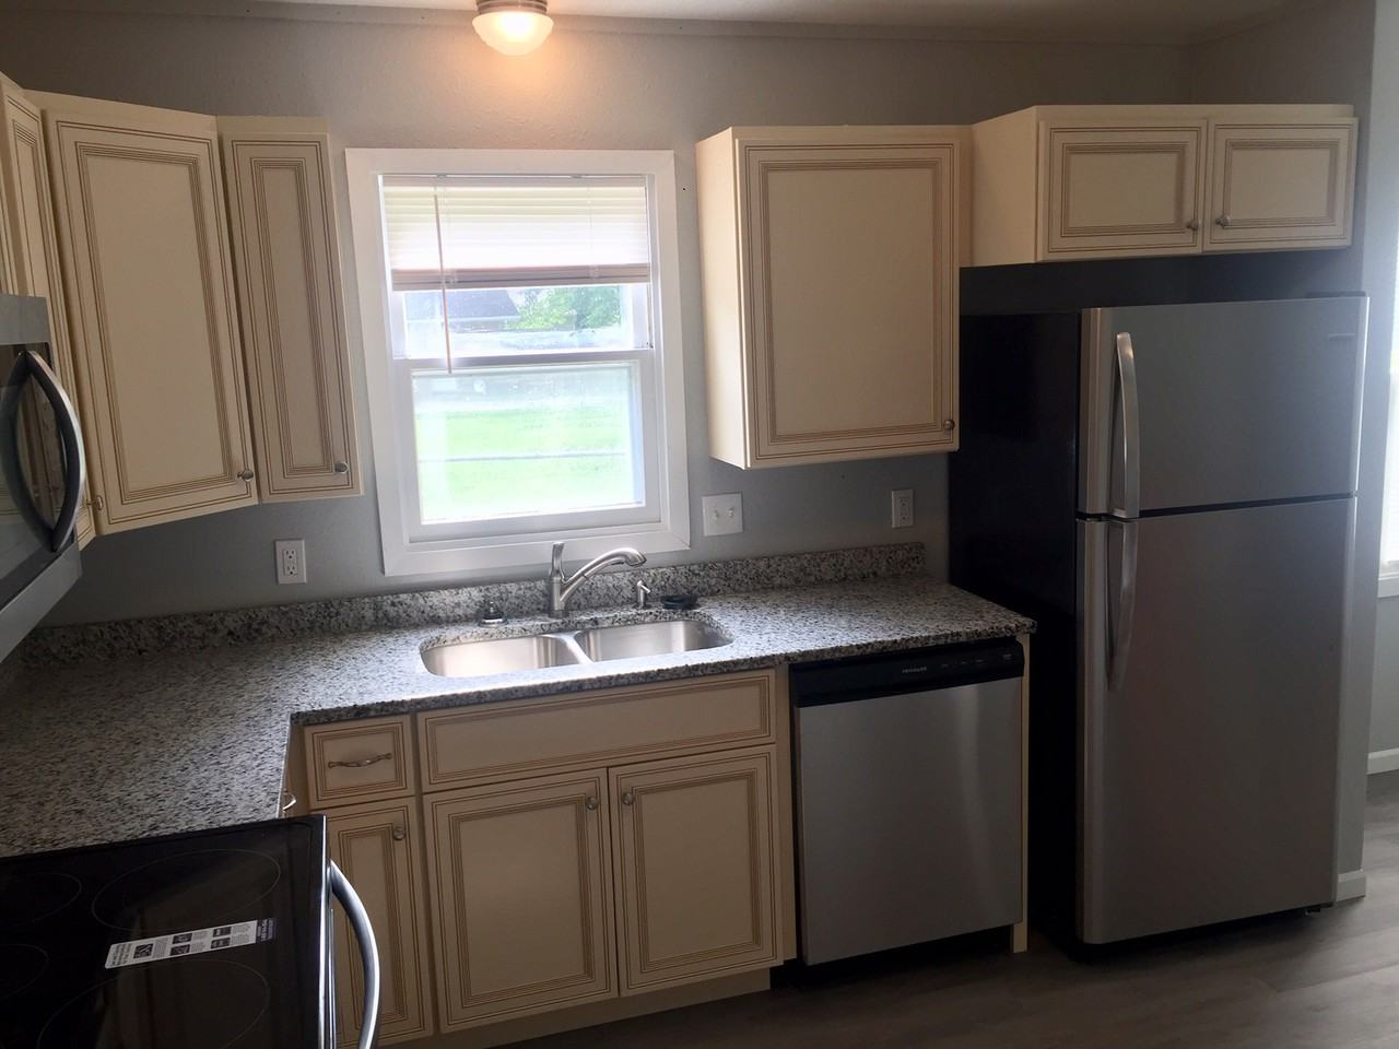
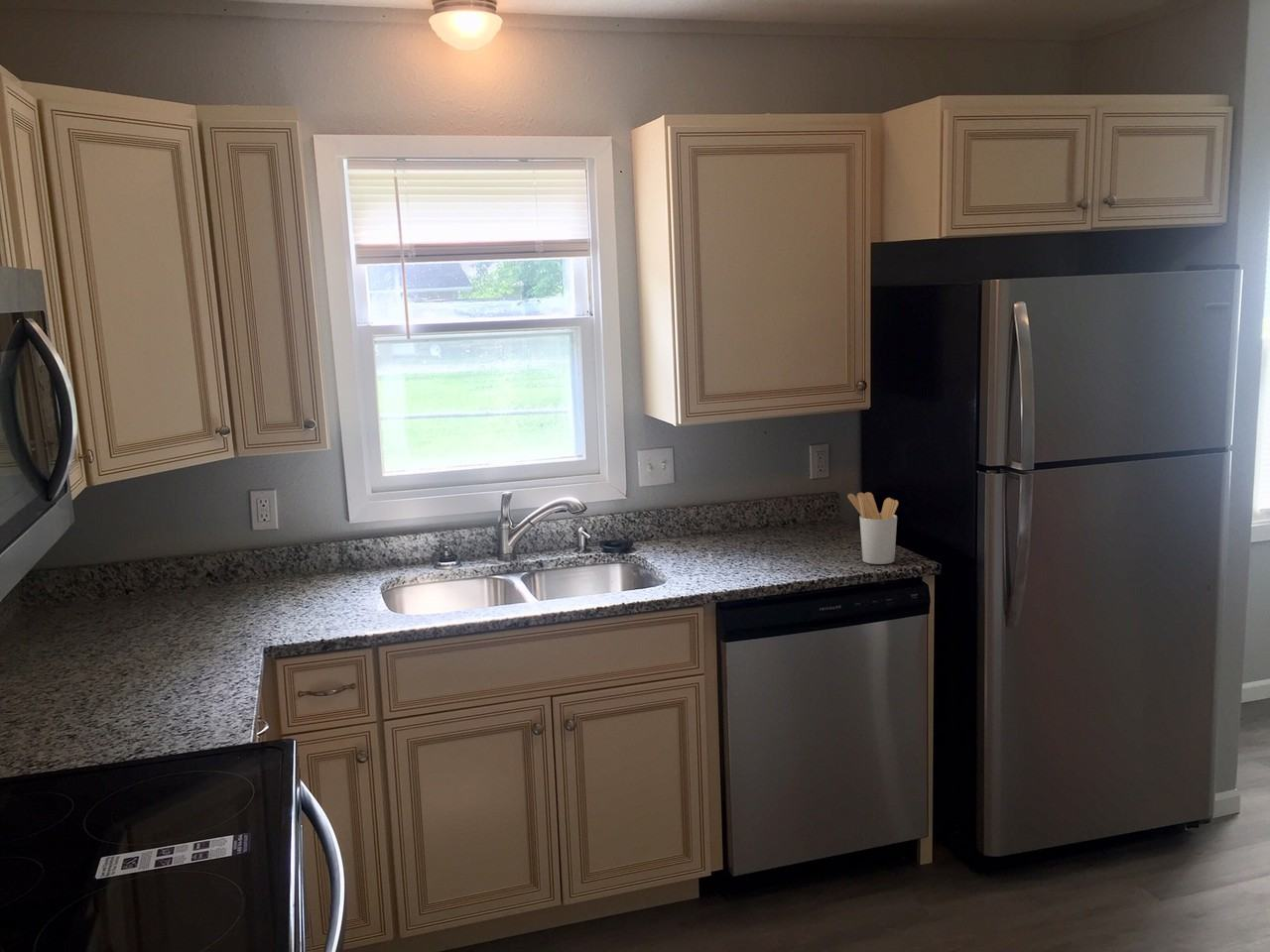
+ utensil holder [846,491,900,565]
